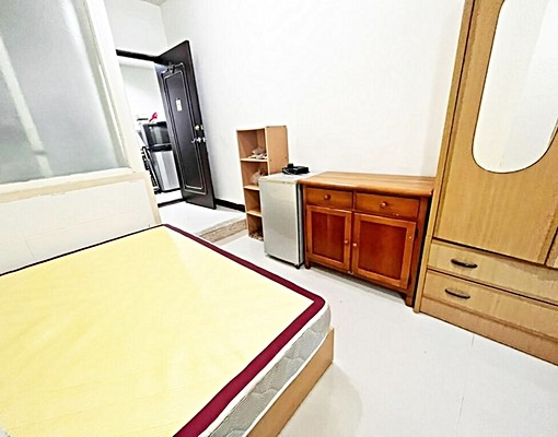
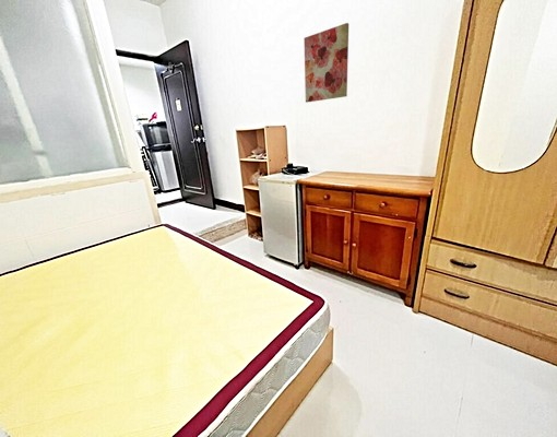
+ wall art [303,22,349,104]
